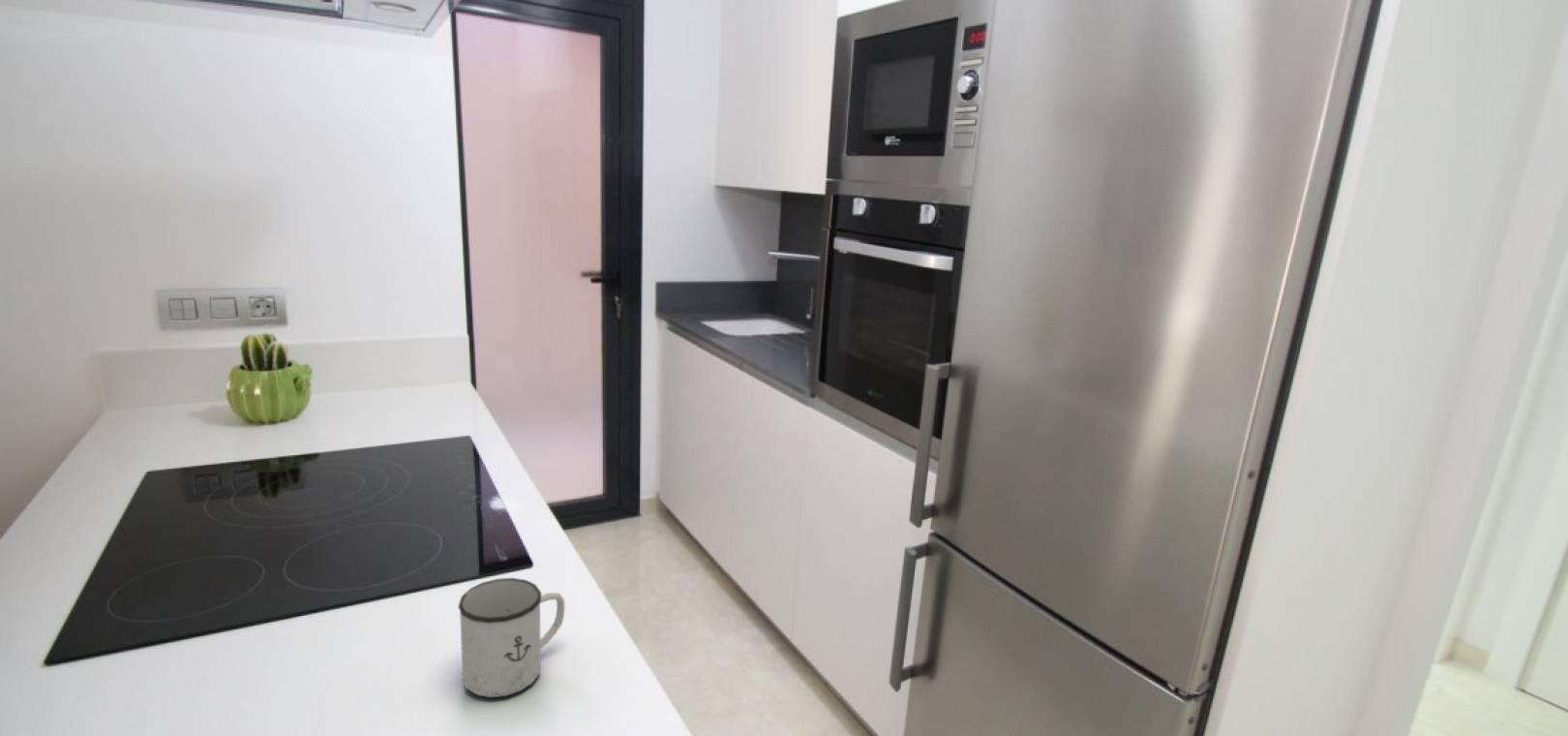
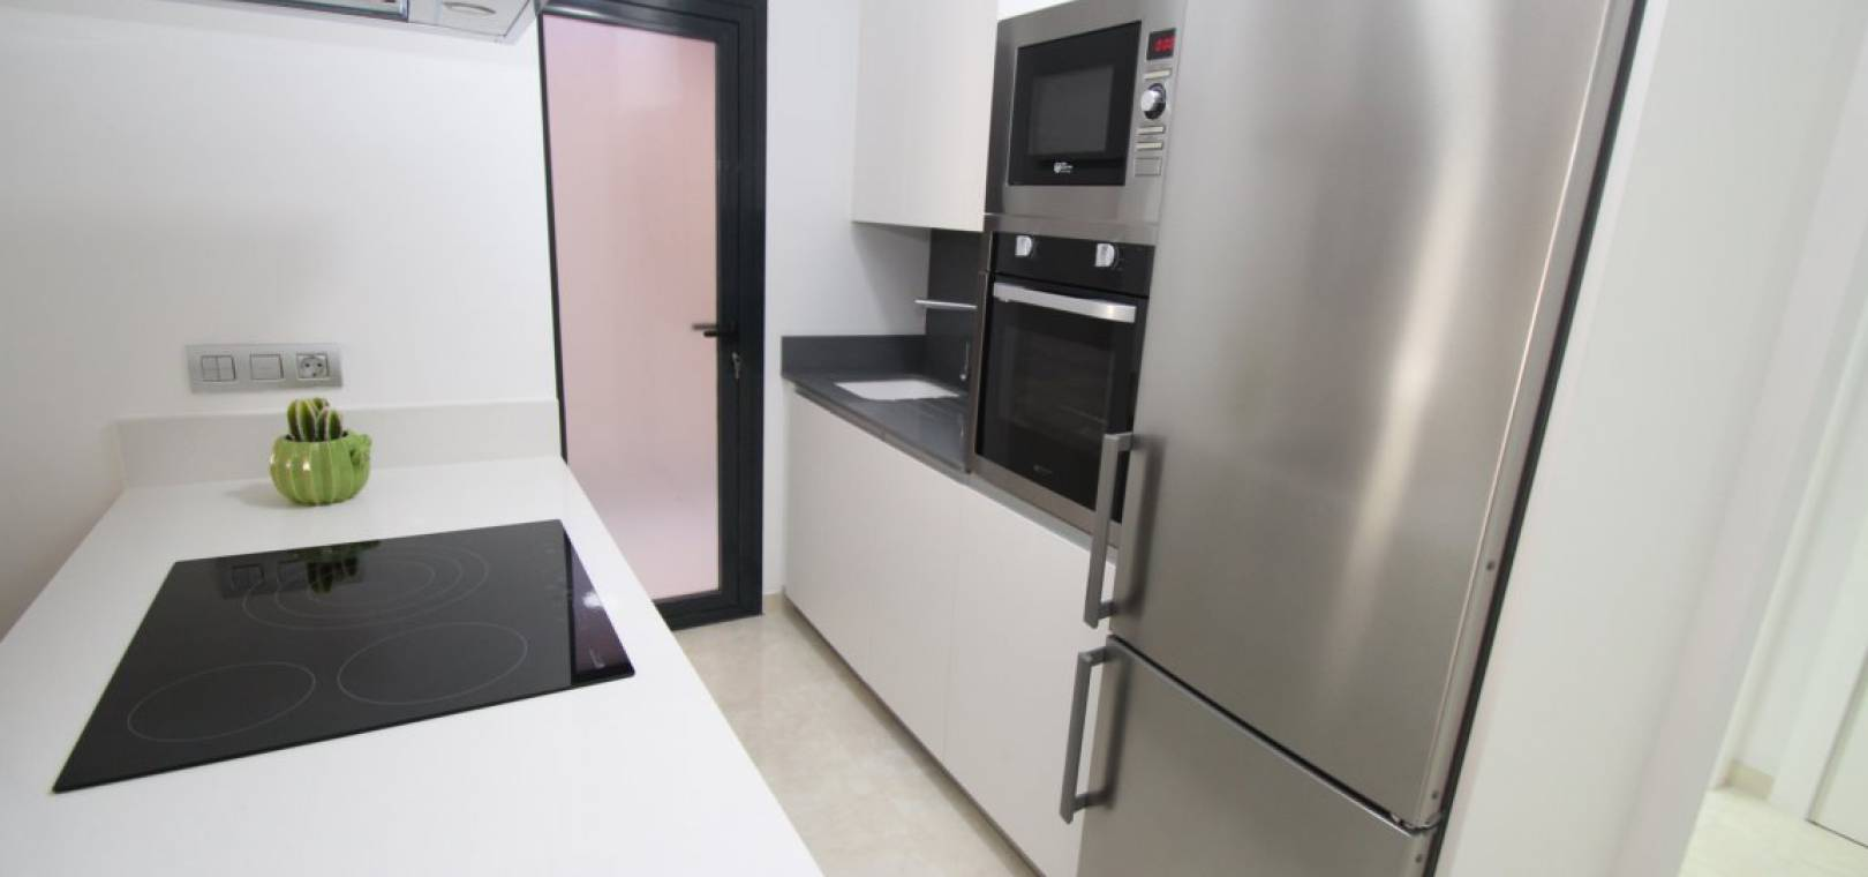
- mug [458,577,566,698]
